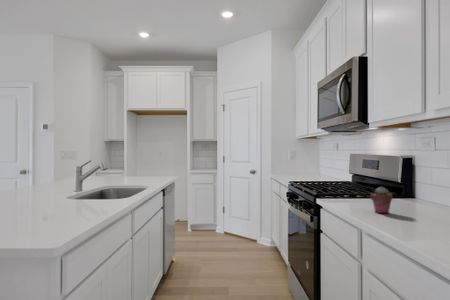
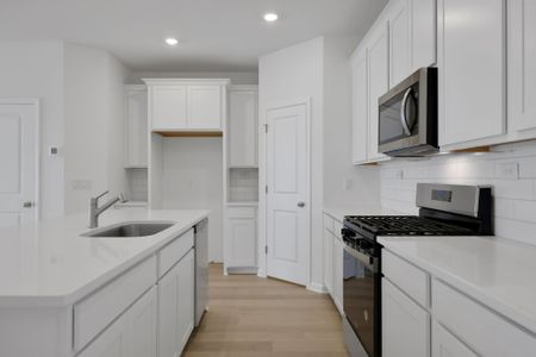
- potted succulent [369,186,393,214]
